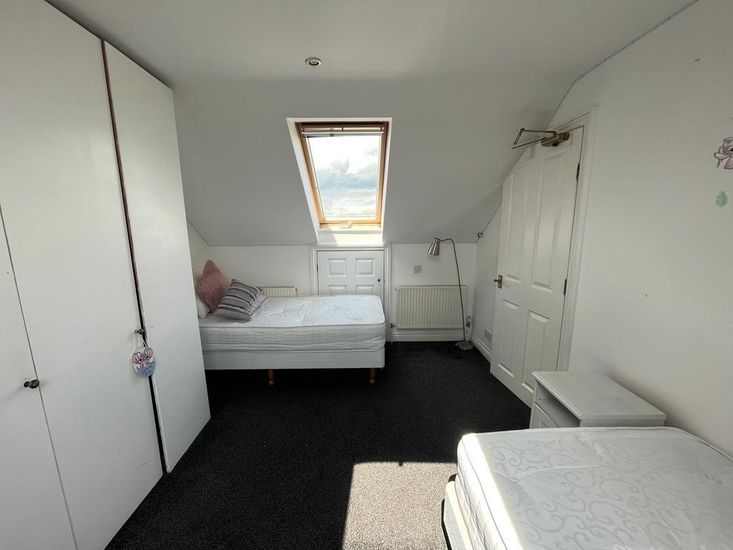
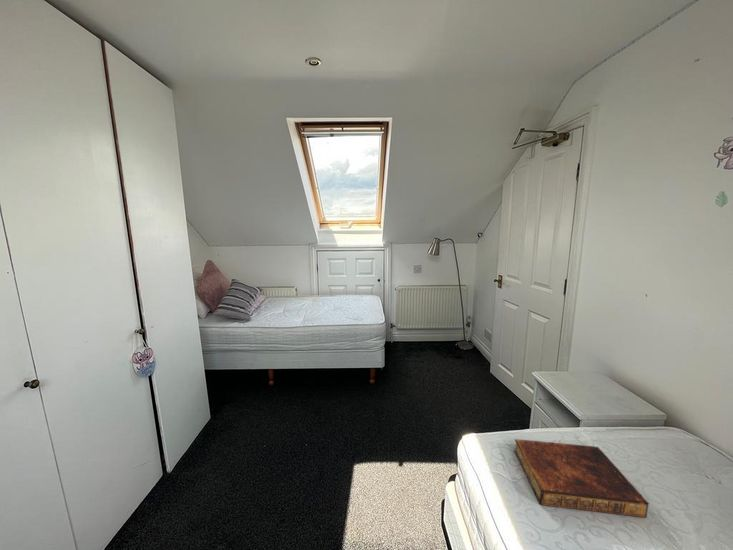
+ book [513,438,650,519]
